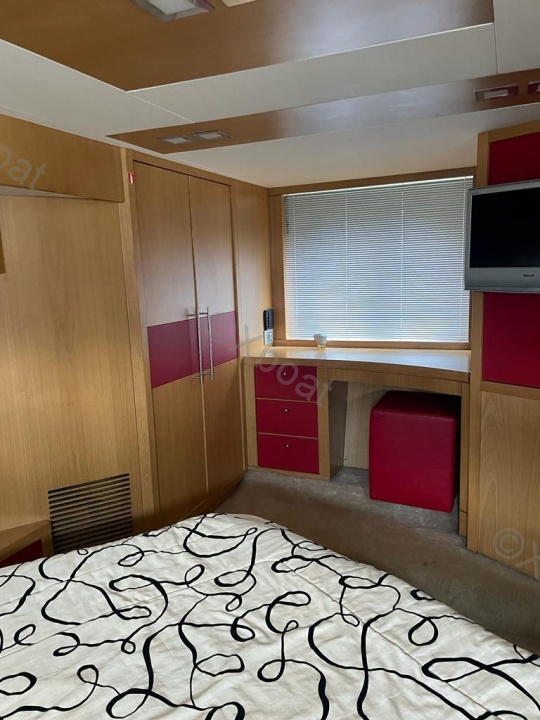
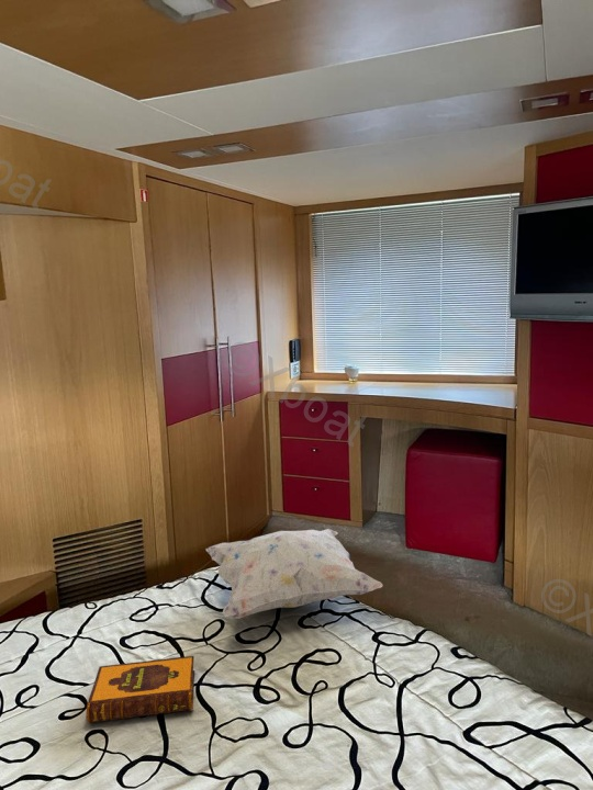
+ hardback book [86,655,195,725]
+ decorative pillow [205,528,384,620]
